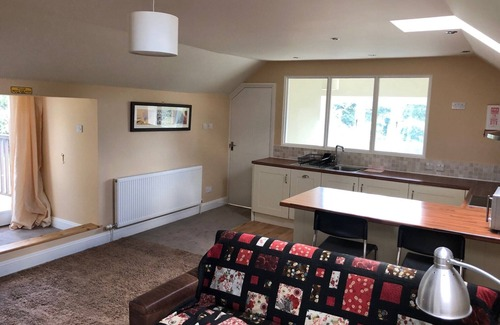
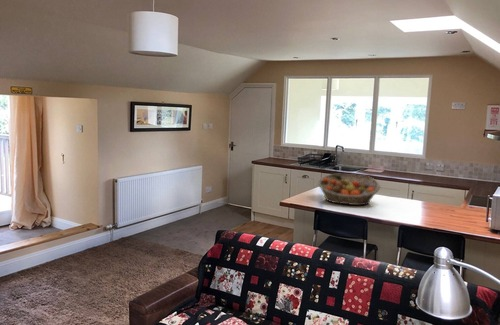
+ fruit basket [317,173,381,206]
